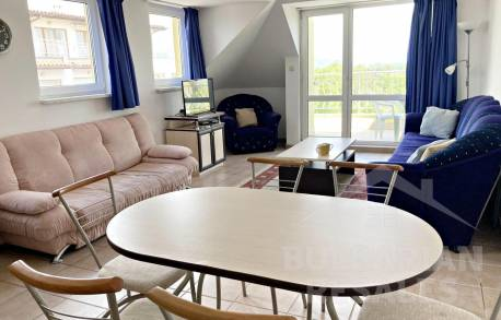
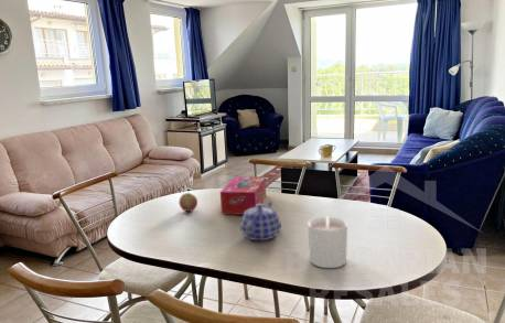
+ teapot [239,201,282,241]
+ tissue box [219,175,267,216]
+ candle [308,215,348,269]
+ fruit [178,192,198,213]
